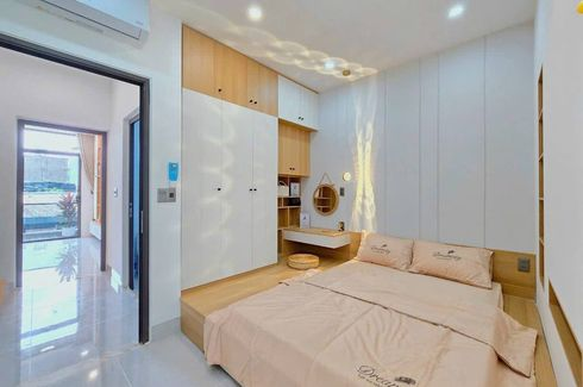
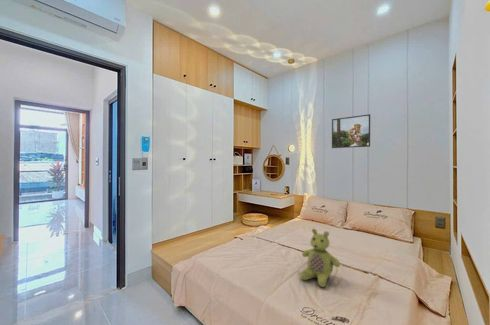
+ stuffed bear [299,228,341,288]
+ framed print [331,113,371,149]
